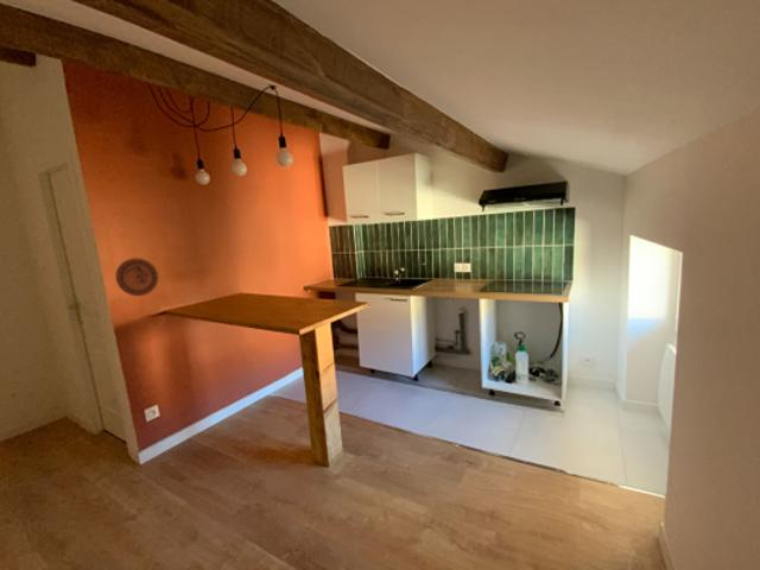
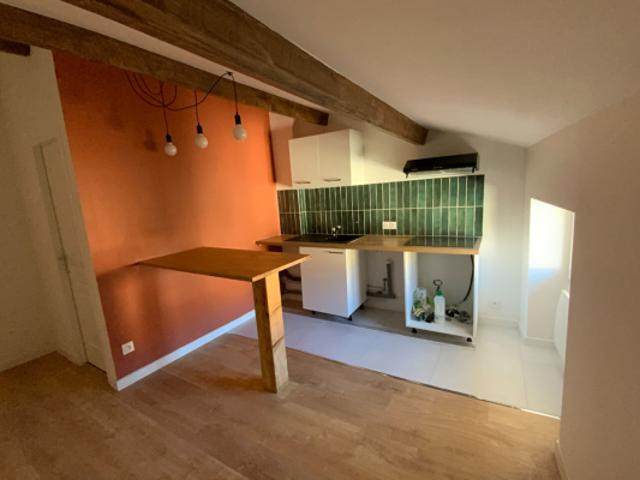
- decorative plate [115,256,159,297]
